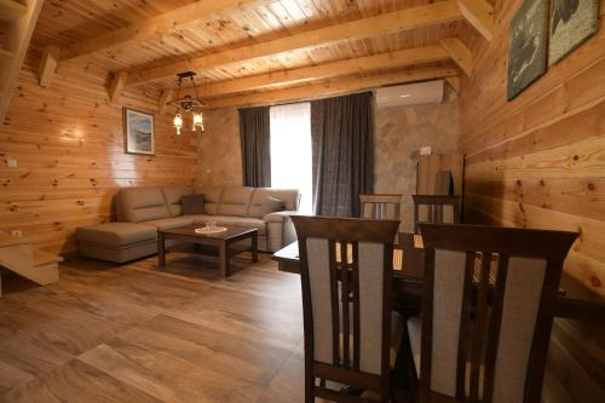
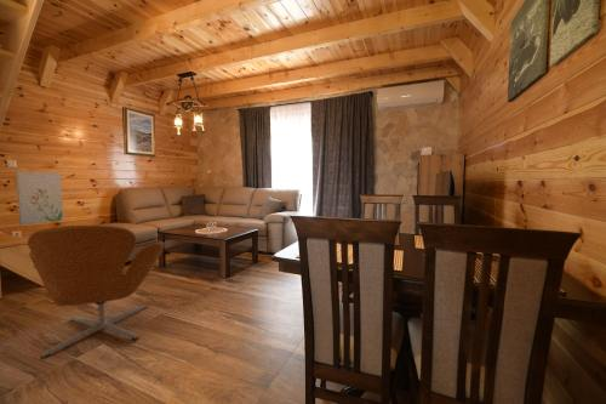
+ armchair [27,224,166,360]
+ wall art [15,171,64,226]
